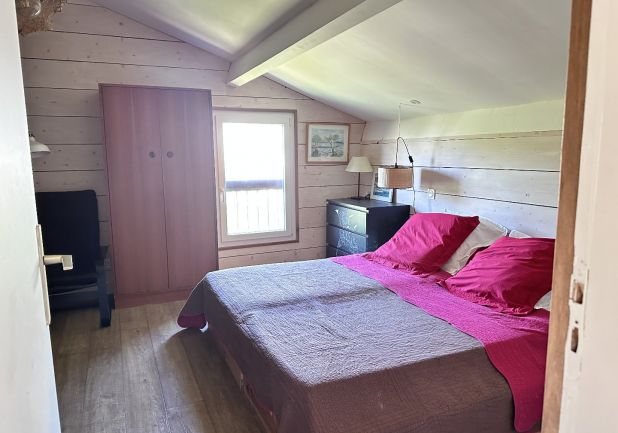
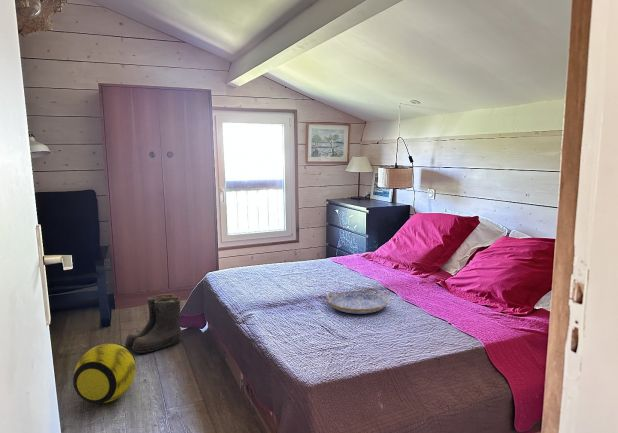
+ serving tray [326,290,391,315]
+ boots [124,293,183,354]
+ ball [72,343,137,405]
